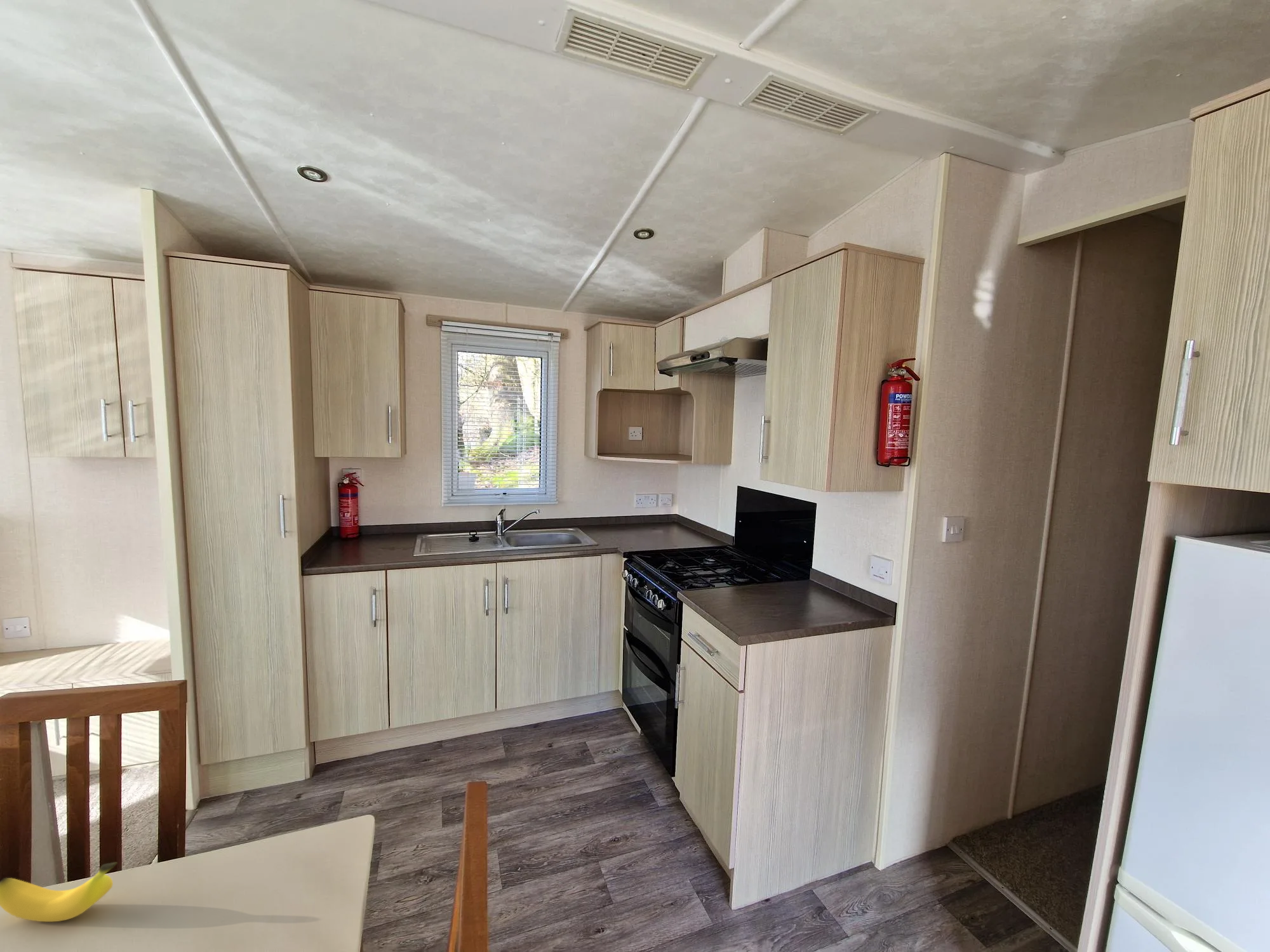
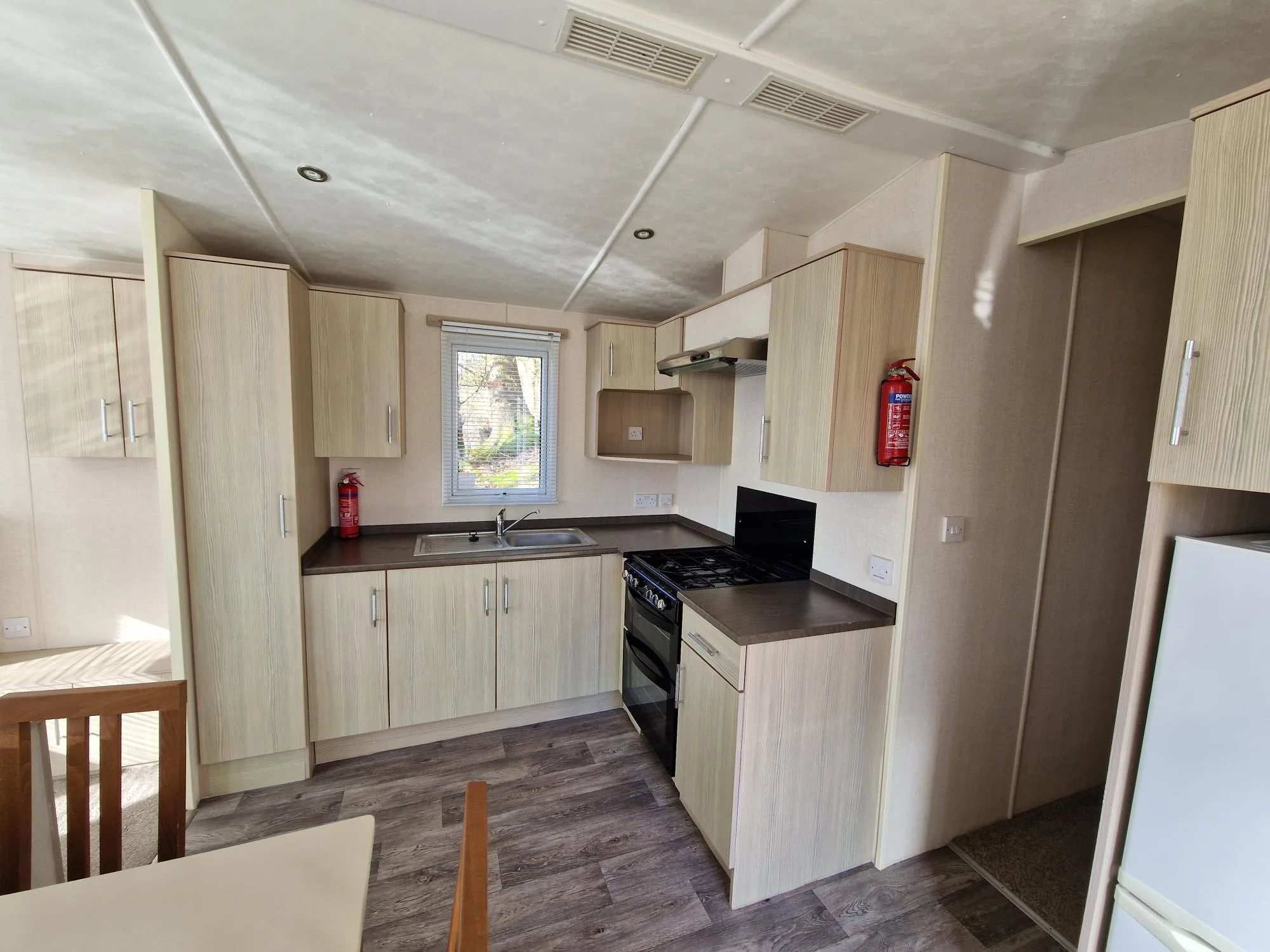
- banana [0,862,118,922]
